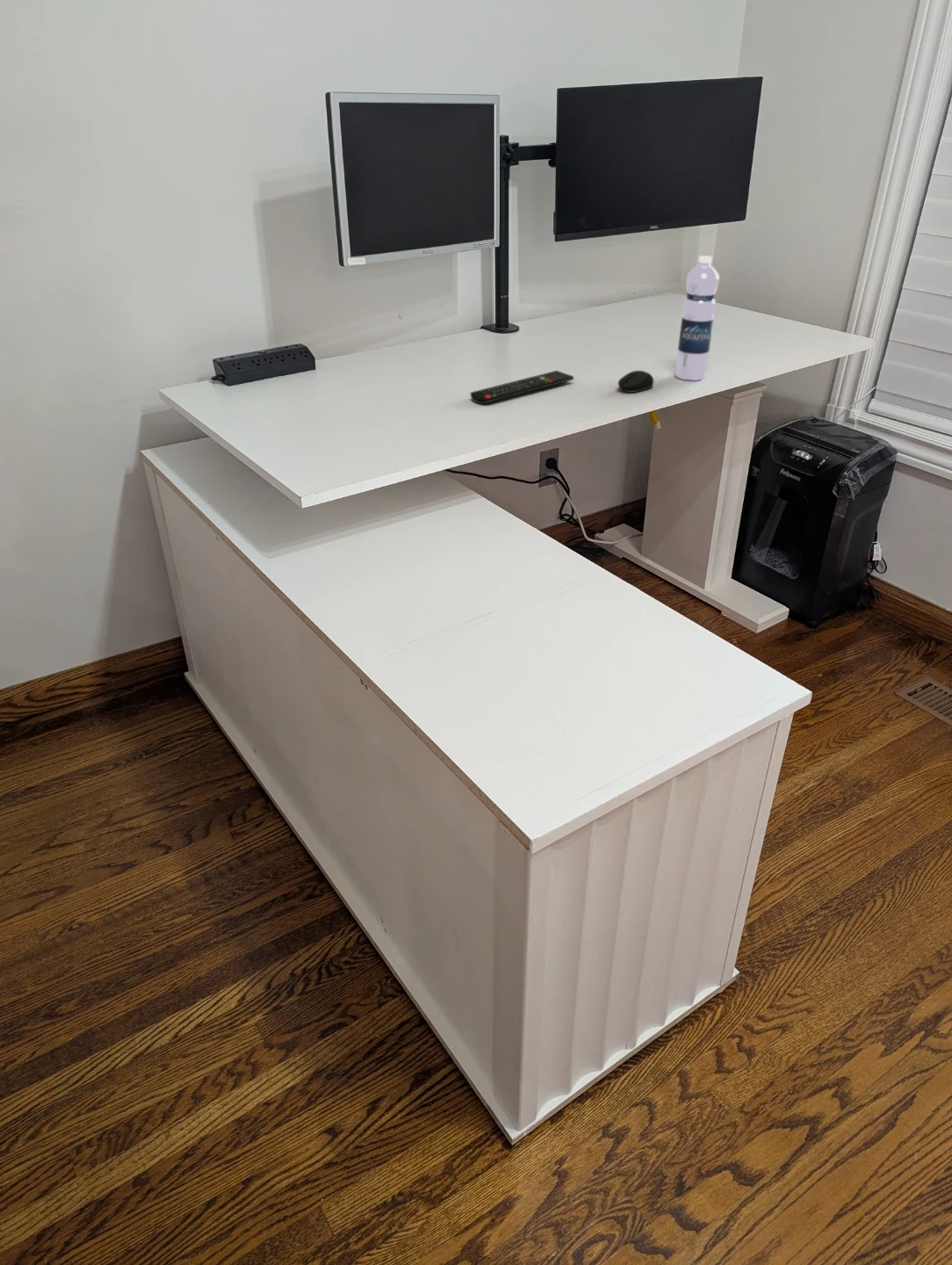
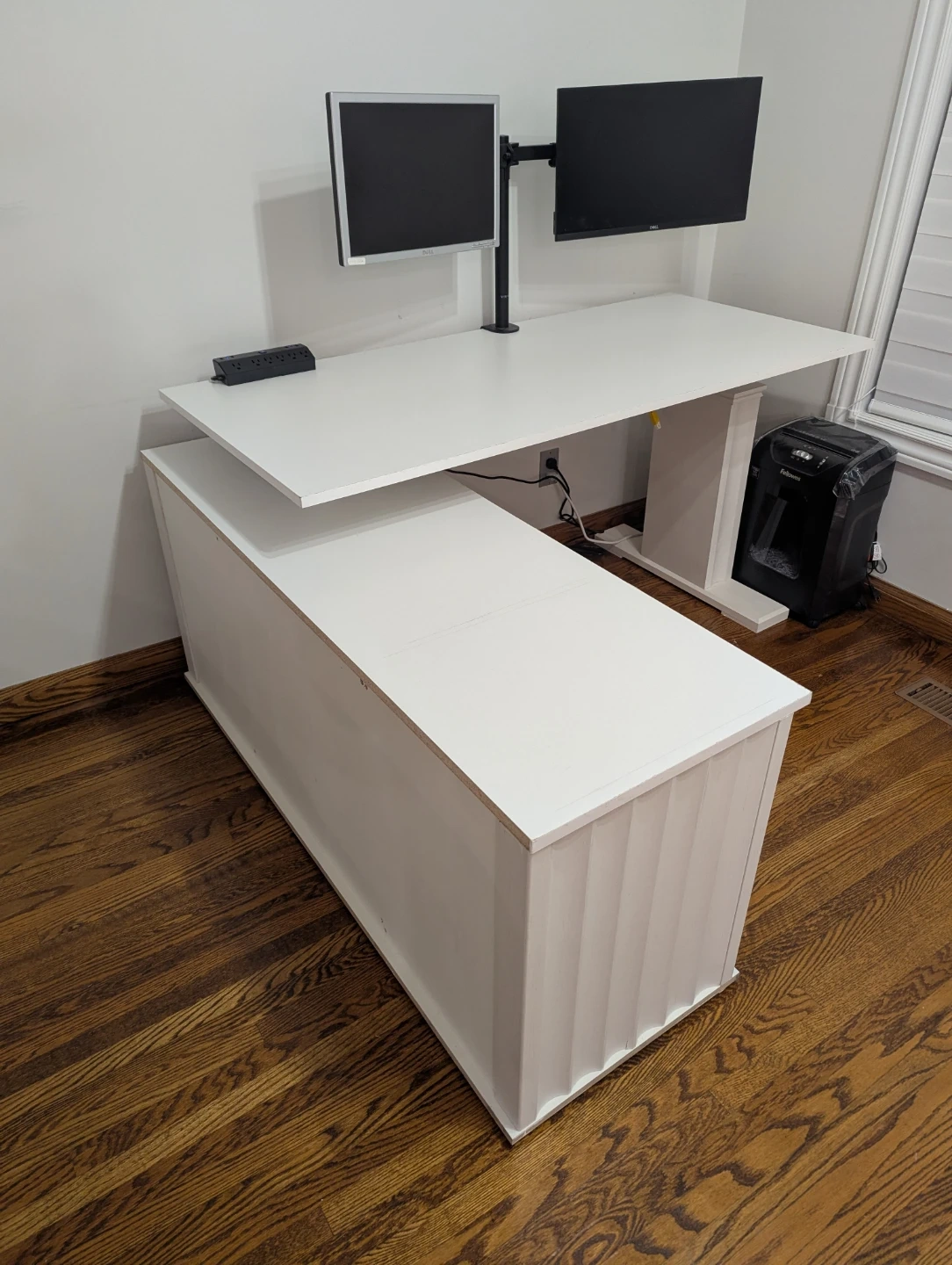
- remote control [470,370,574,405]
- computer mouse [617,370,654,394]
- water bottle [674,255,720,381]
